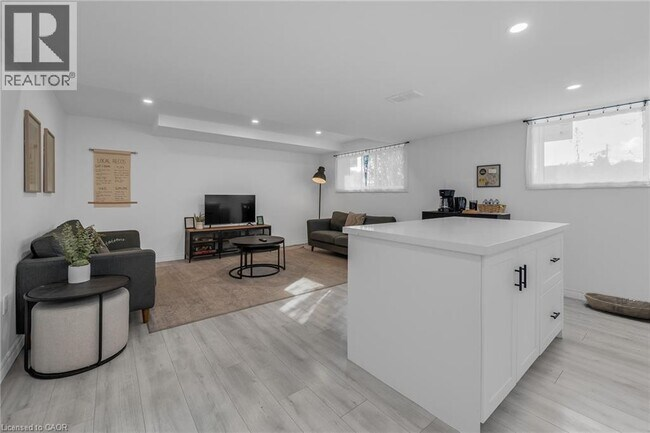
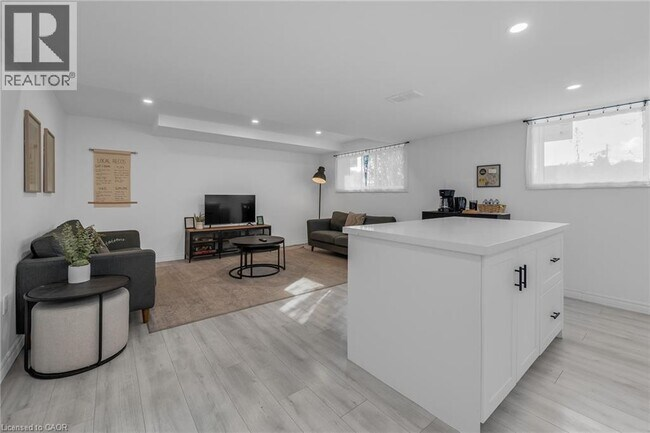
- basket [583,292,650,320]
